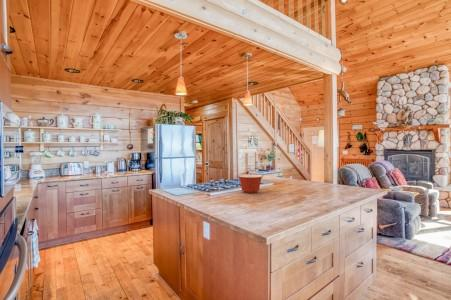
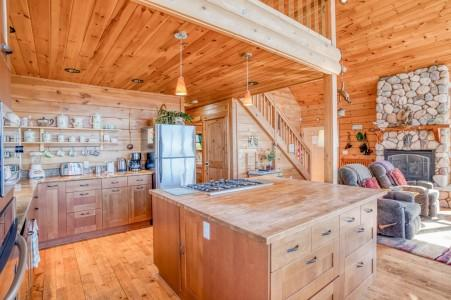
- mixing bowl [237,173,264,194]
